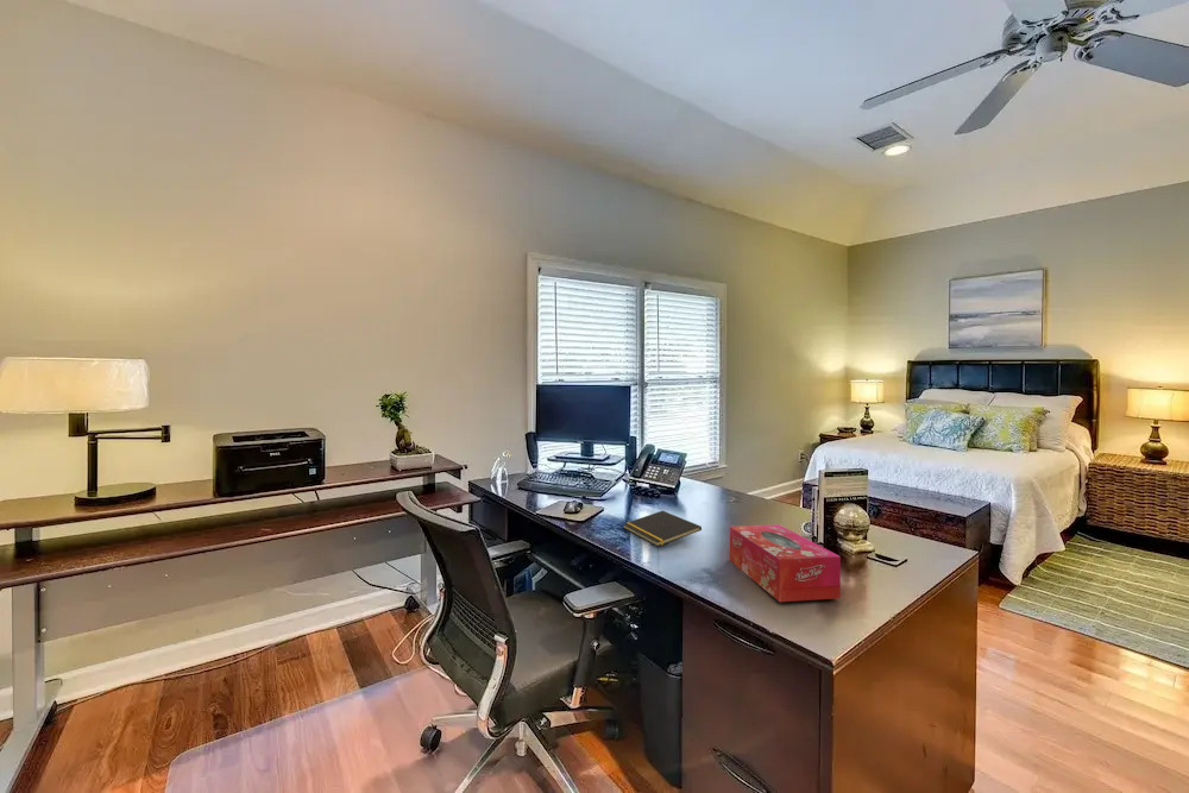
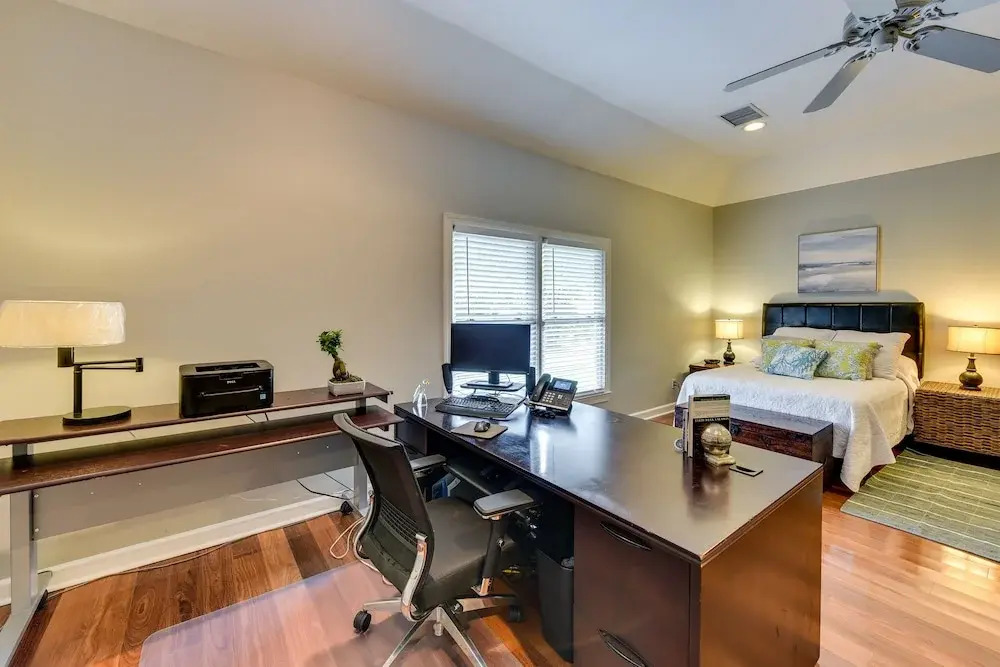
- tissue box [729,523,842,603]
- notepad [622,510,703,548]
